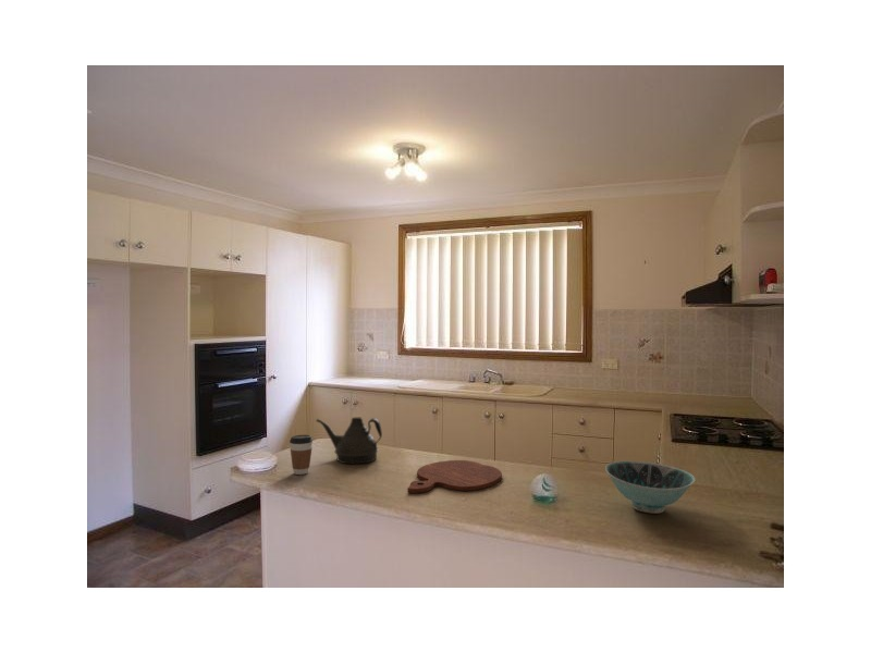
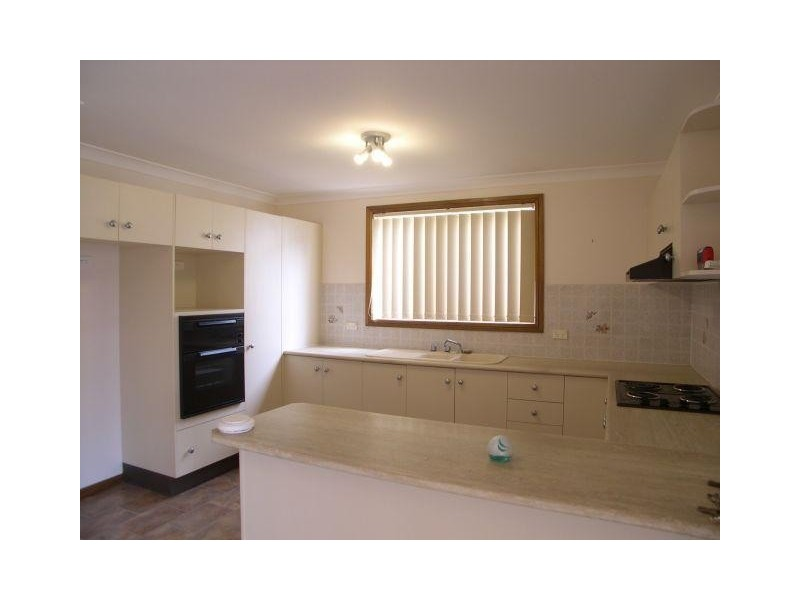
- cutting board [406,459,503,494]
- bowl [604,460,696,515]
- teapot [315,417,383,465]
- coffee cup [289,434,314,476]
